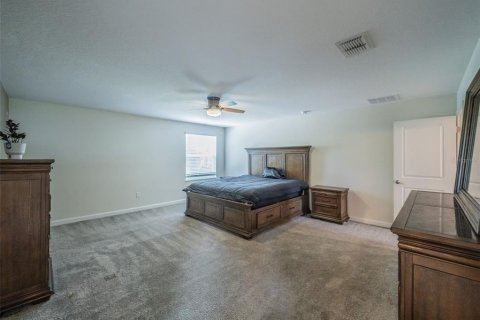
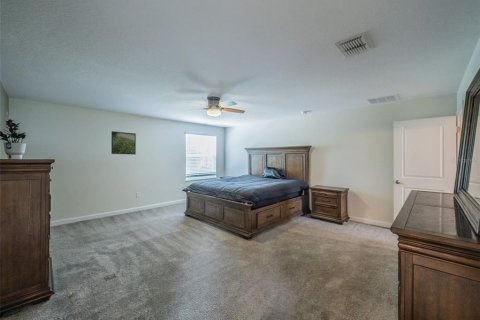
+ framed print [110,130,137,155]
